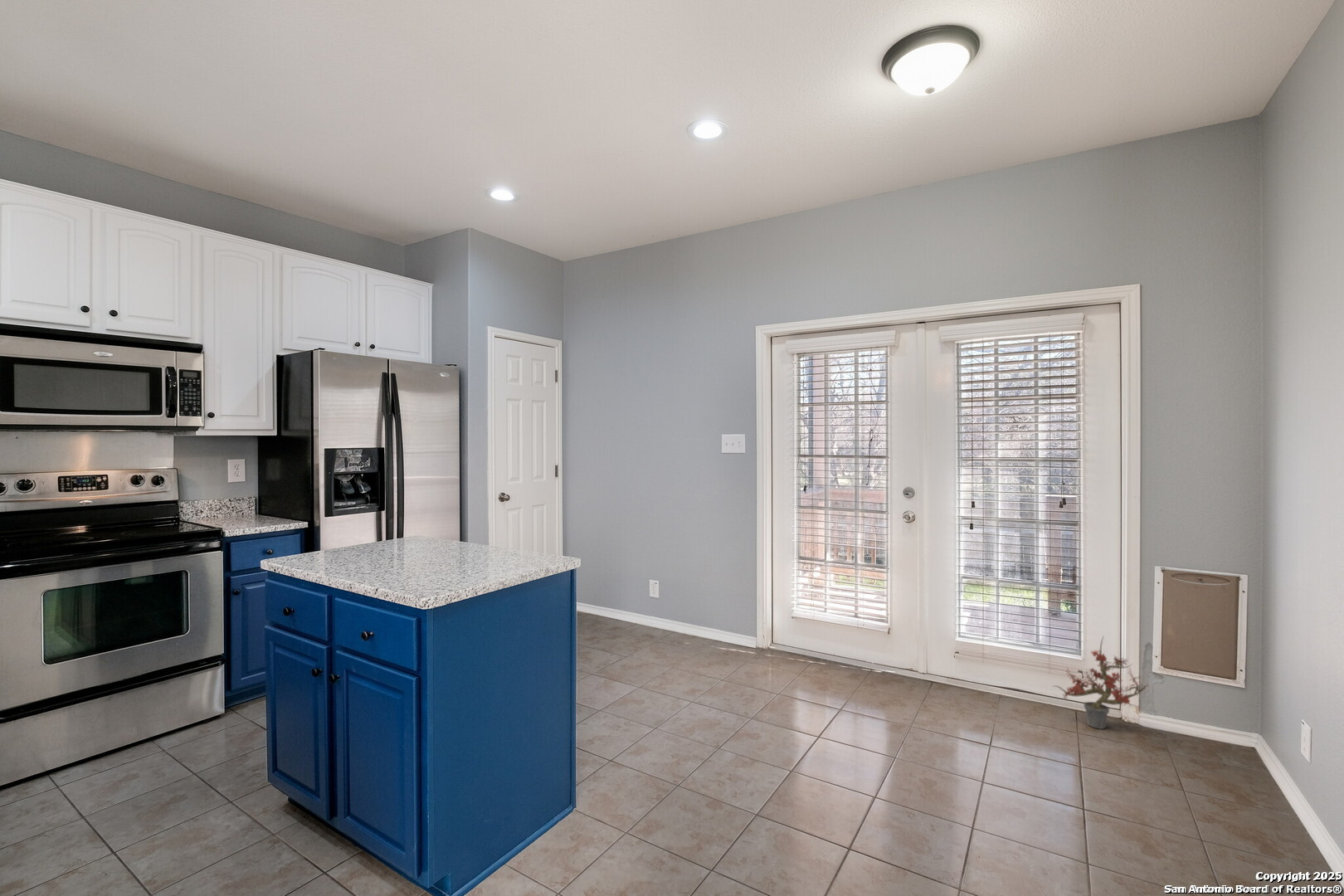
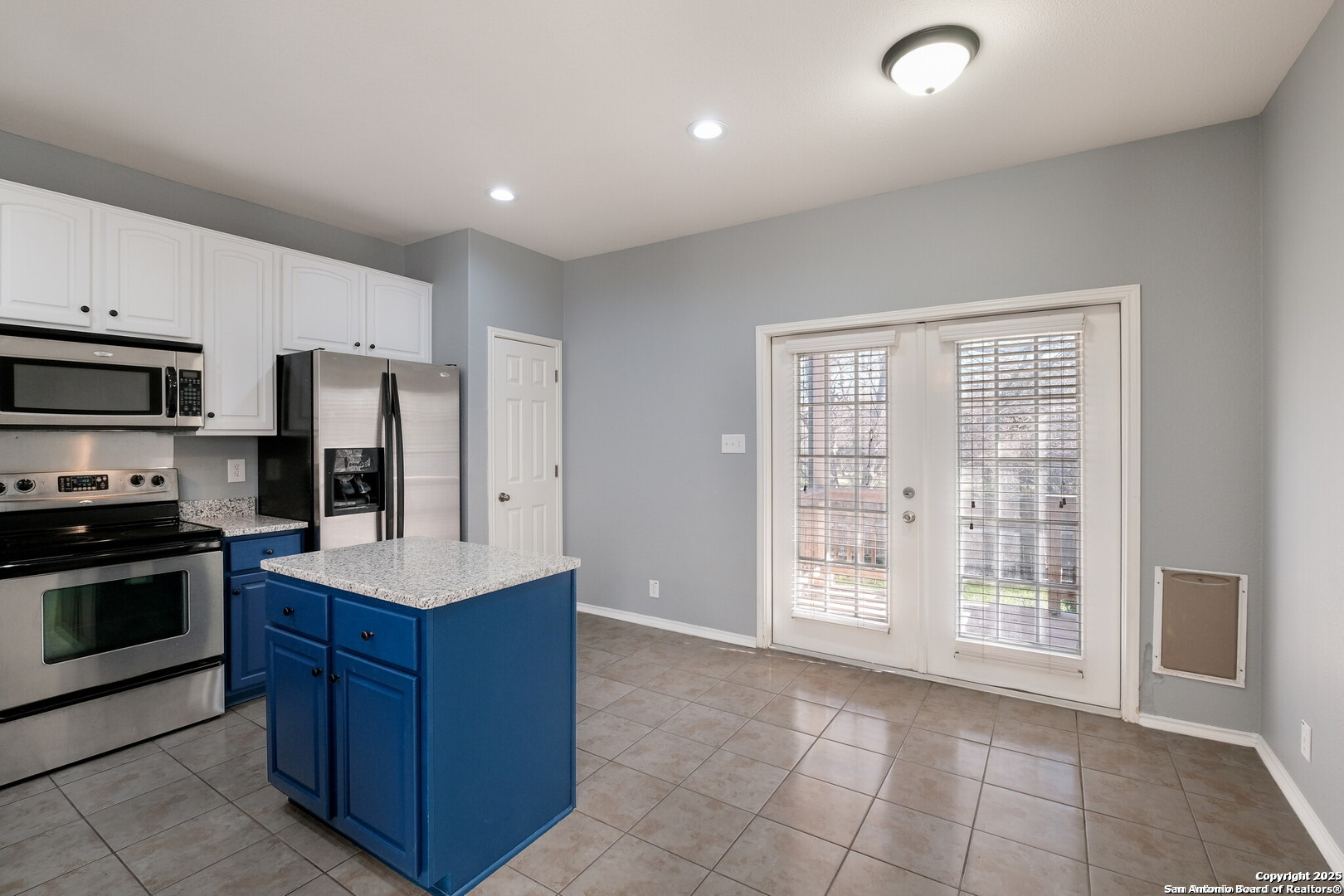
- potted plant [1051,635,1152,730]
